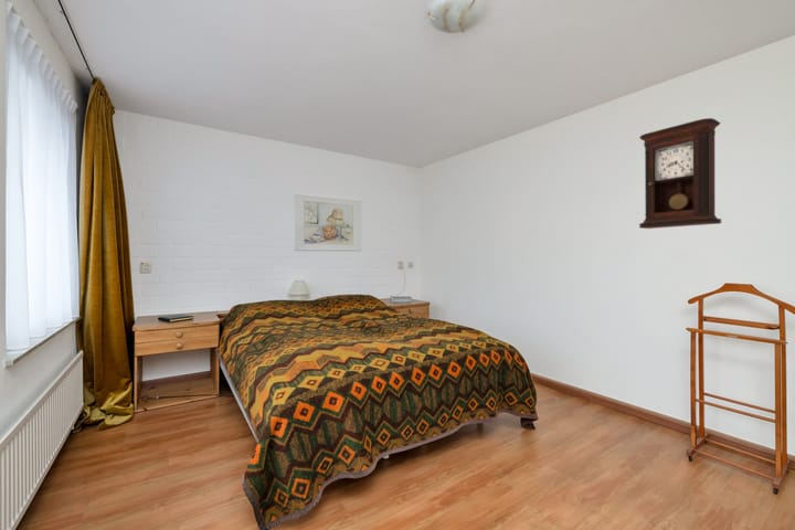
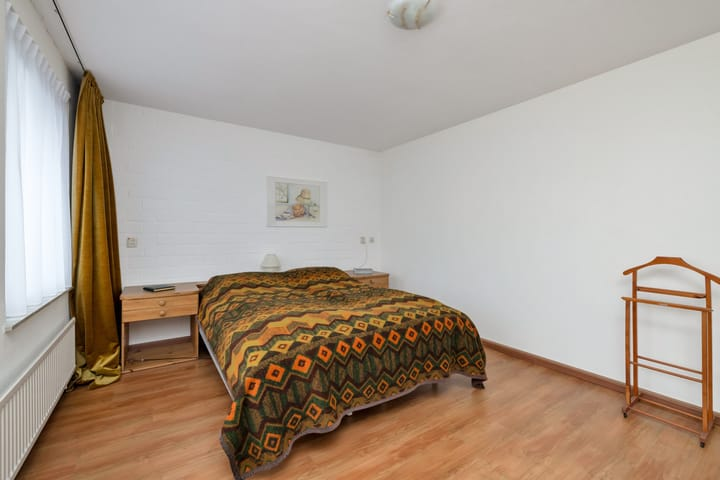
- pendulum clock [638,117,723,230]
